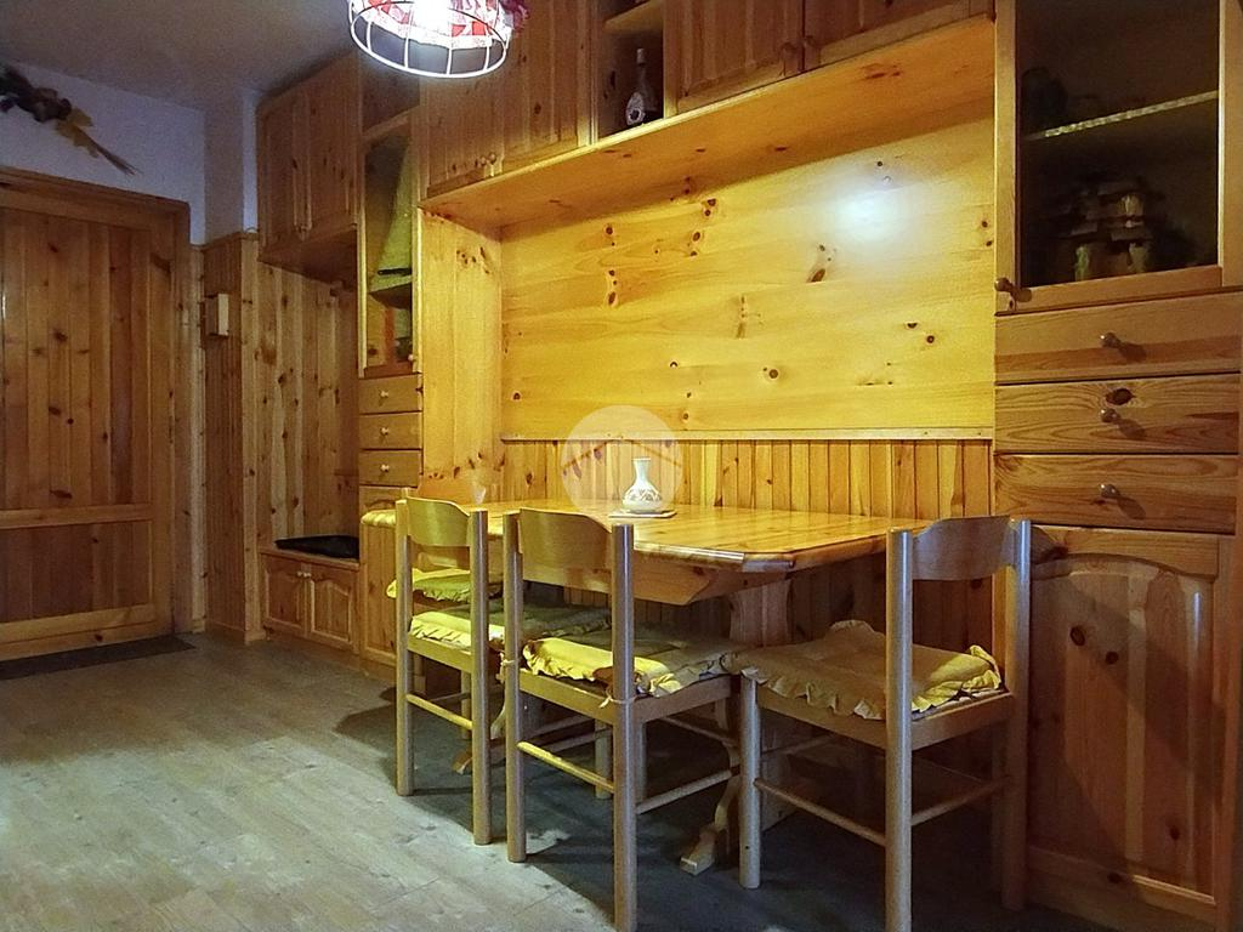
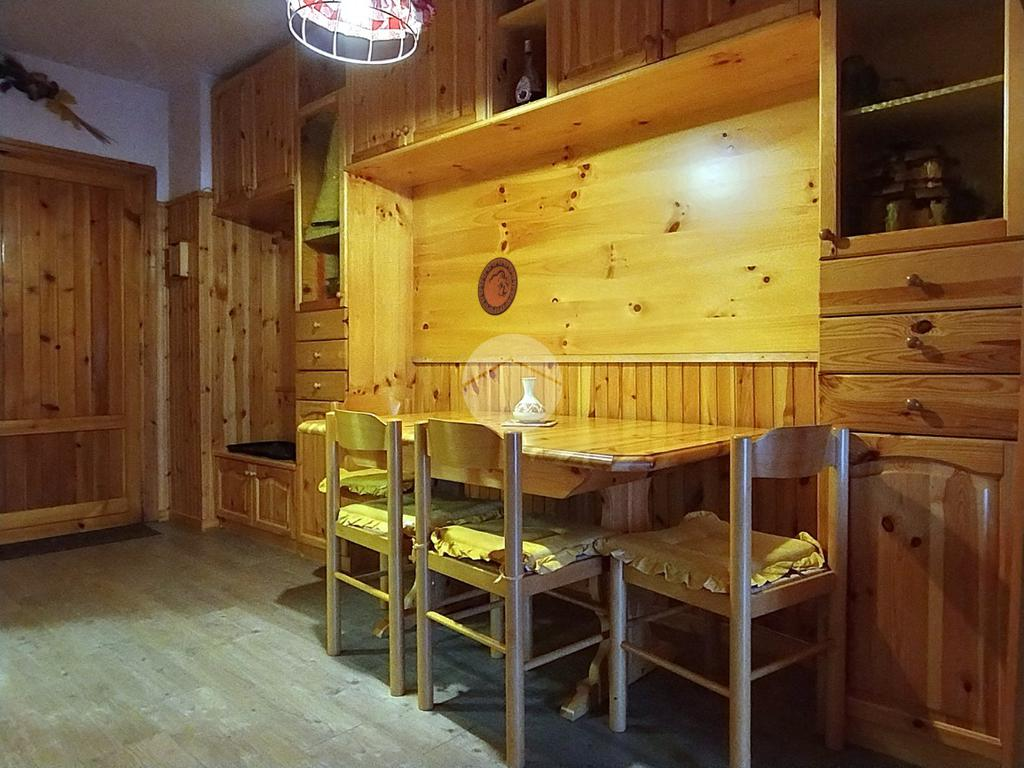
+ decorative plate [477,256,519,317]
